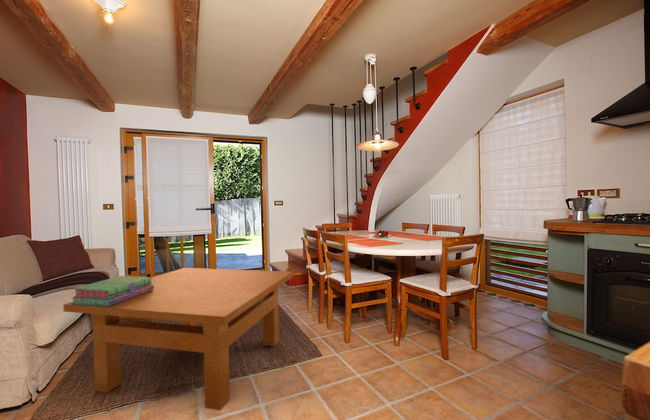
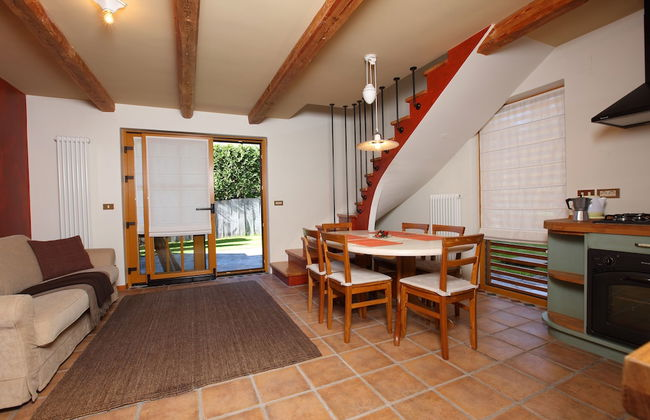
- stack of books [70,275,154,306]
- table [62,267,294,411]
